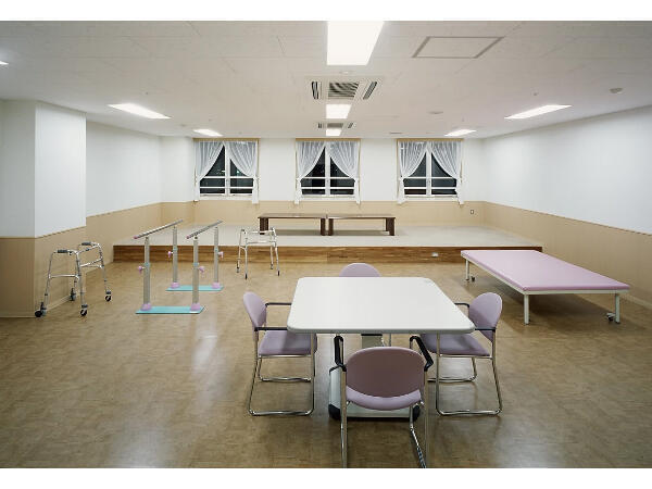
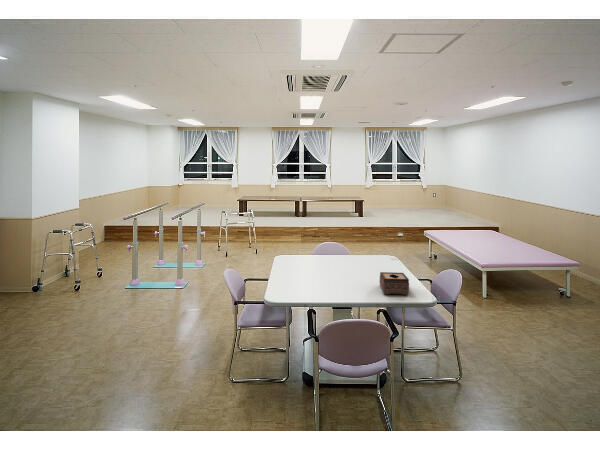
+ tissue box [379,271,410,296]
